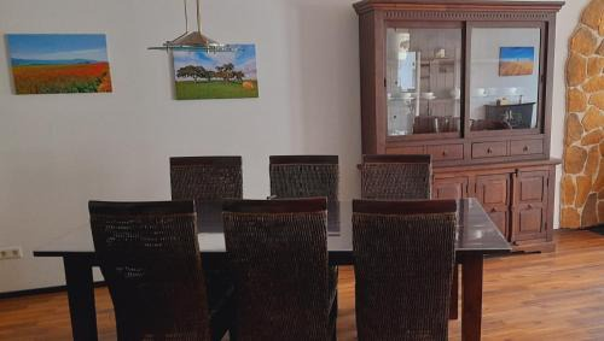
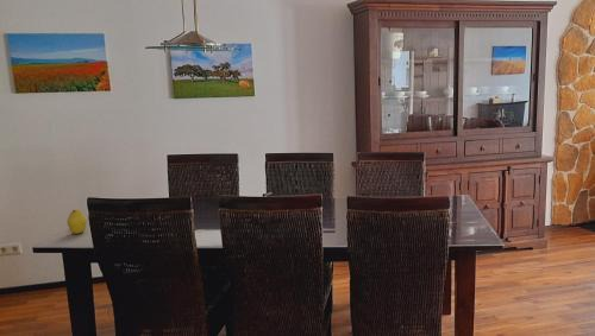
+ fruit [65,208,88,235]
